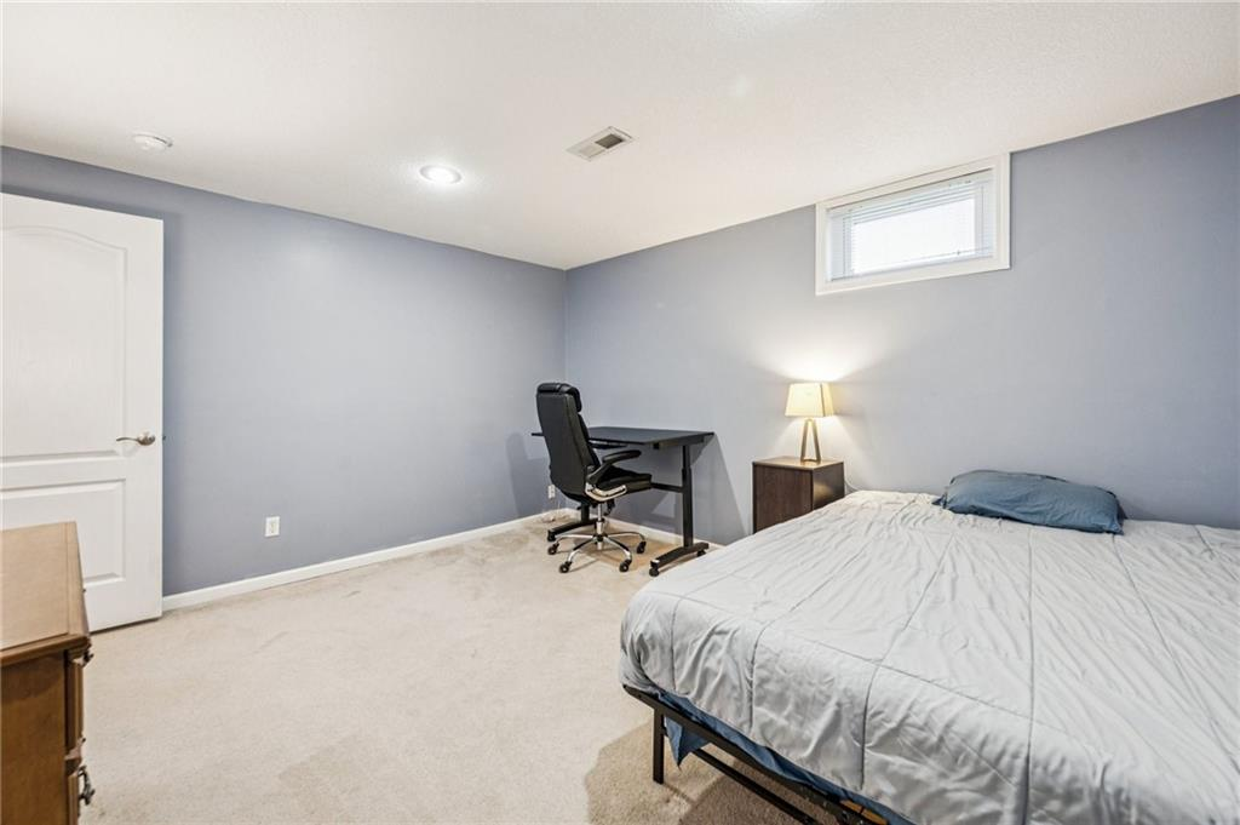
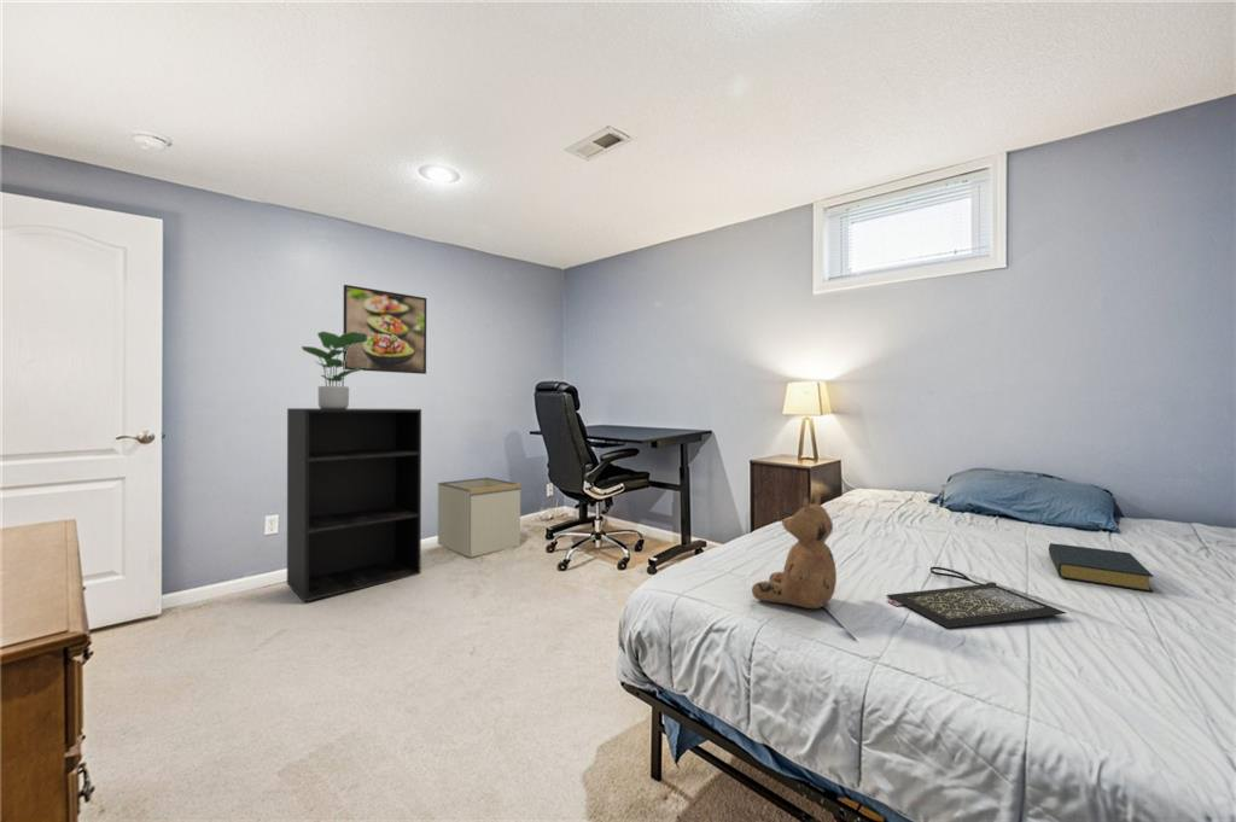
+ clutch bag [886,566,1068,630]
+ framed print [342,284,427,375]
+ storage bin [437,477,521,559]
+ teddy bear [751,491,838,610]
+ bookshelf [286,407,422,602]
+ hardback book [1048,542,1155,593]
+ potted plant [301,331,367,409]
